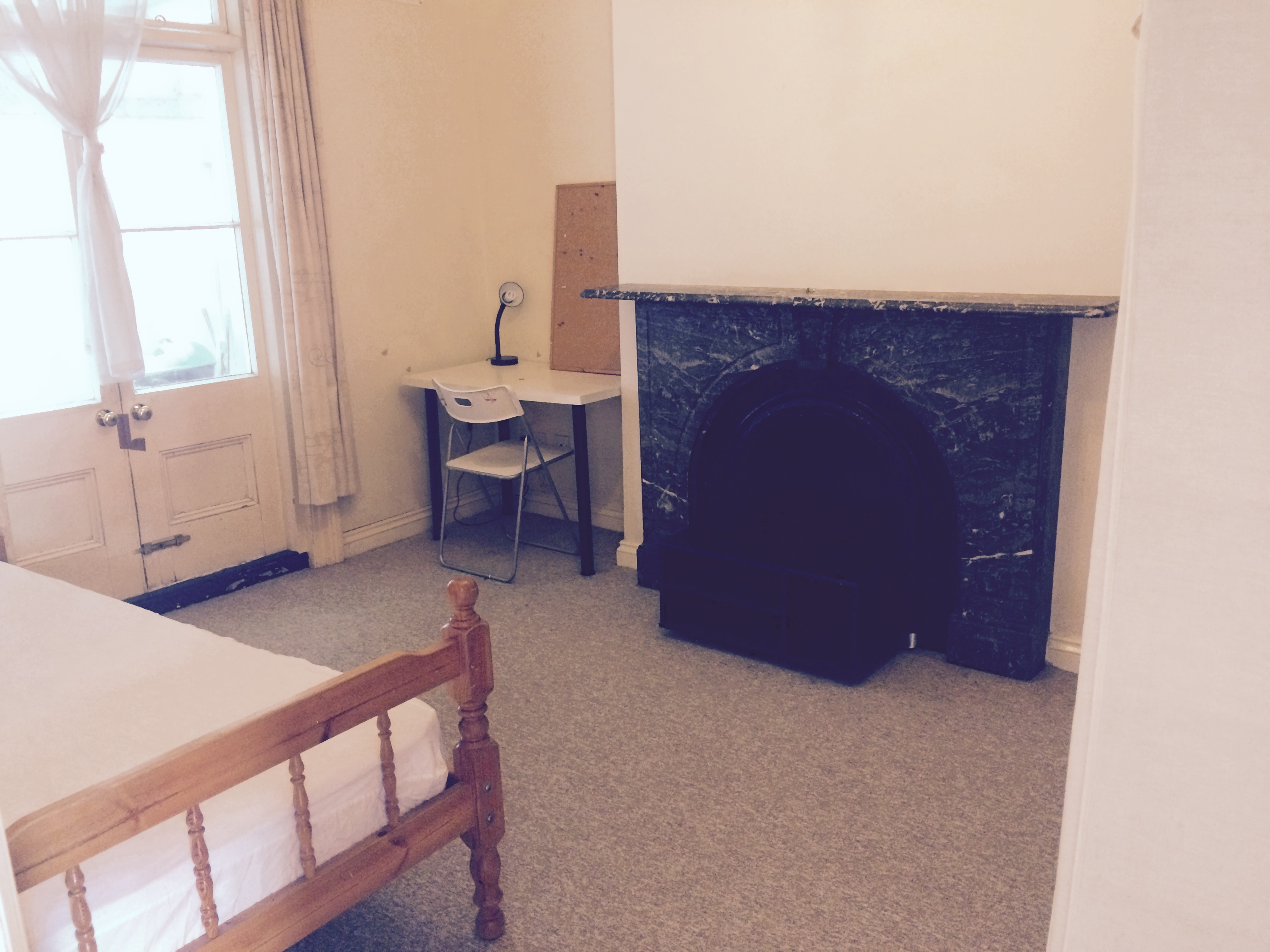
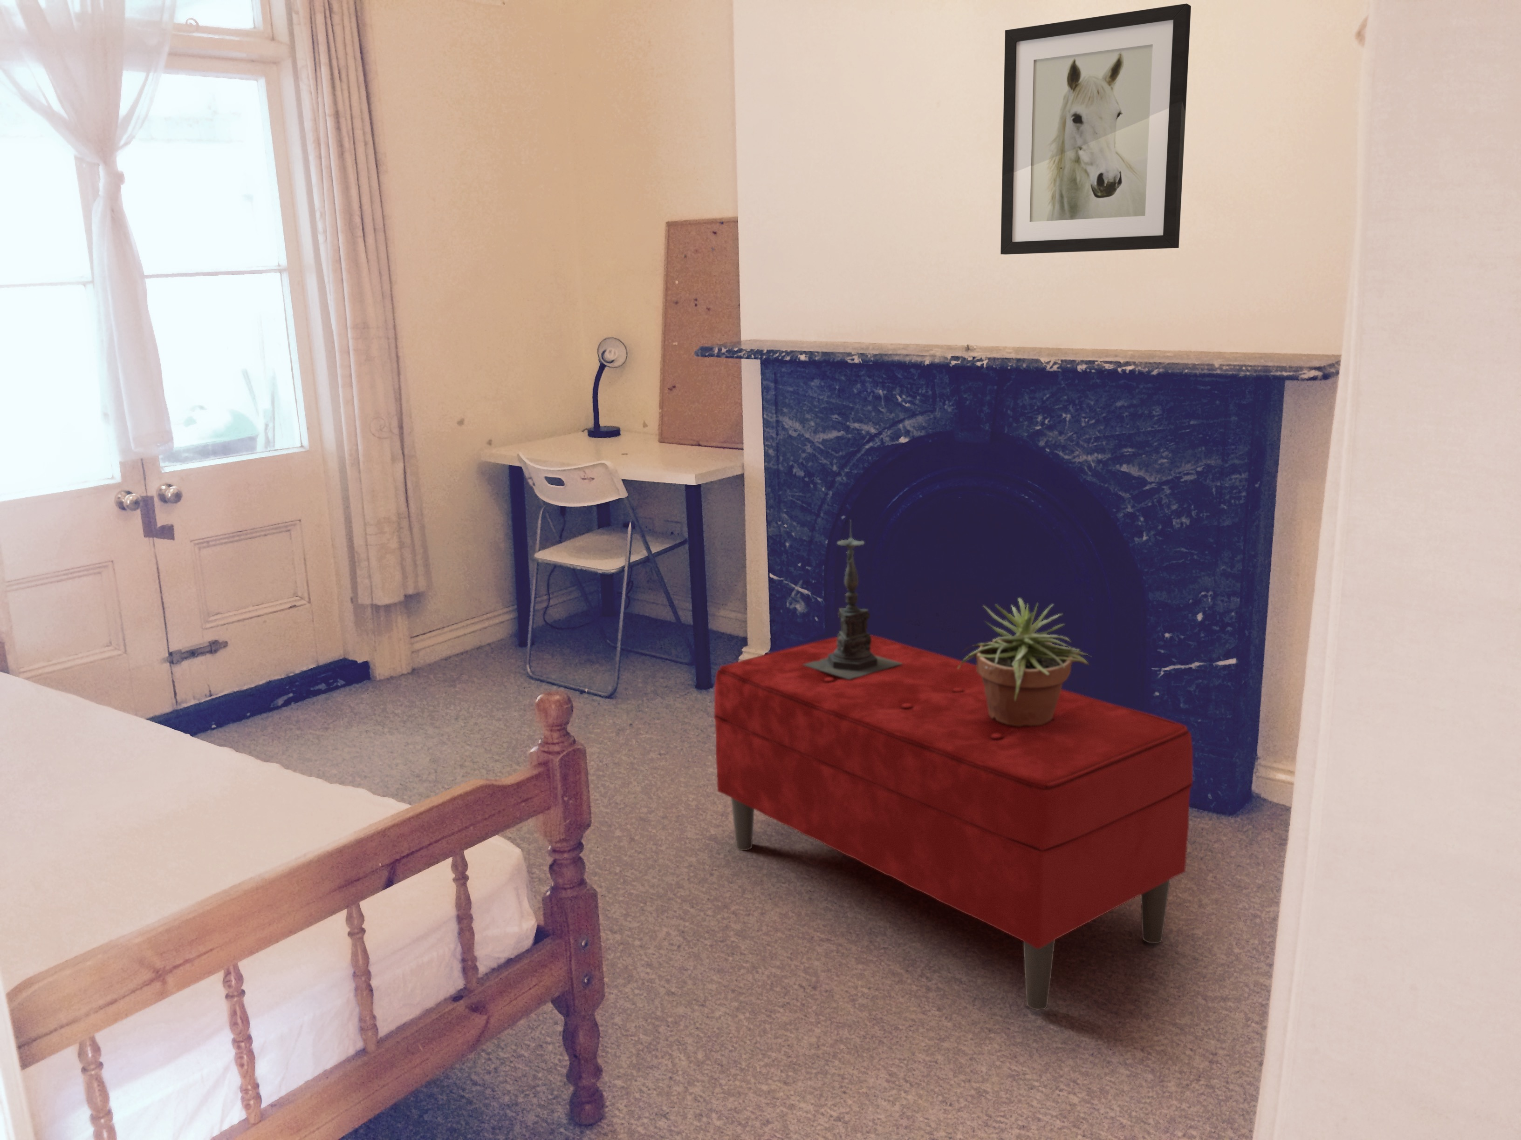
+ bench [714,635,1193,1011]
+ candle holder [804,520,903,679]
+ wall art [1000,2,1192,255]
+ potted plant [958,598,1092,727]
